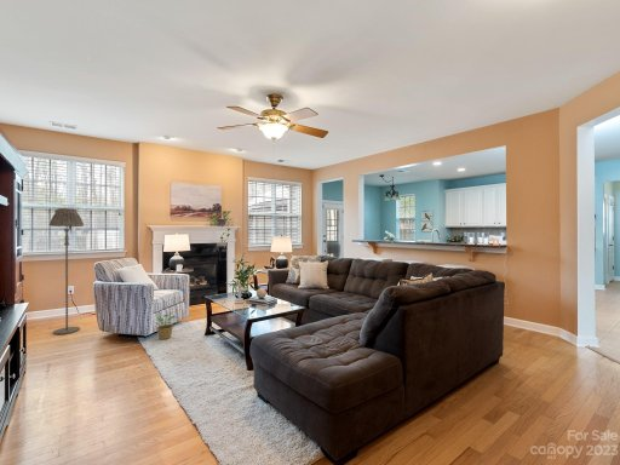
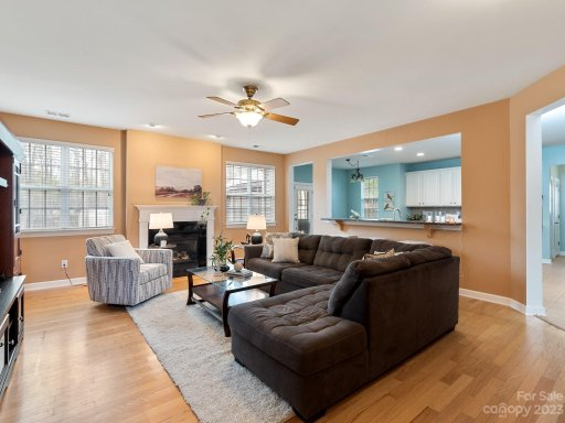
- floor lamp [48,207,85,335]
- potted plant [153,311,177,340]
